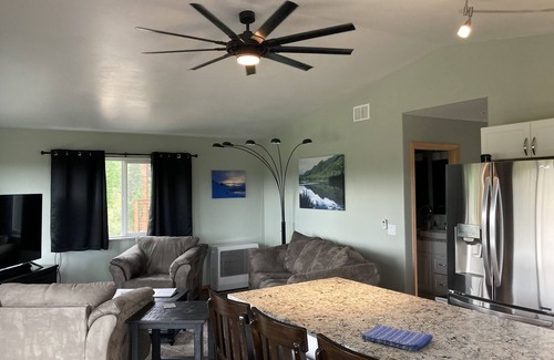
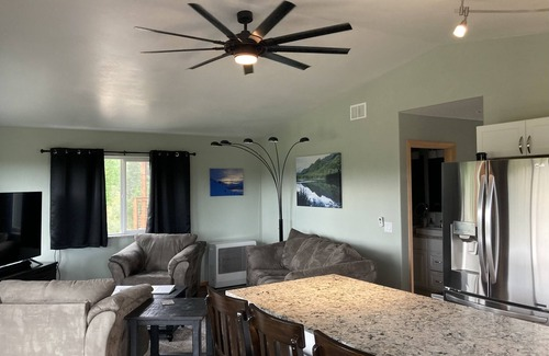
- dish towel [360,323,434,353]
